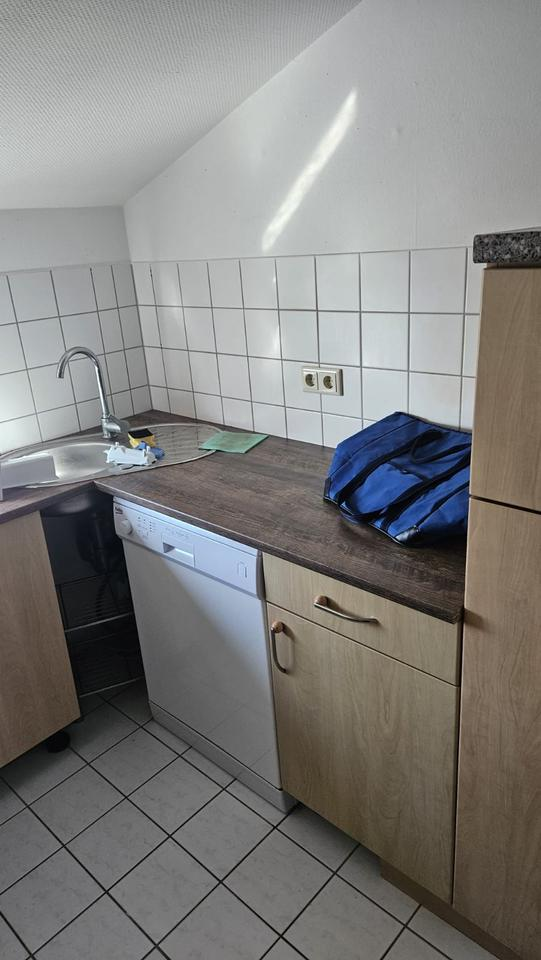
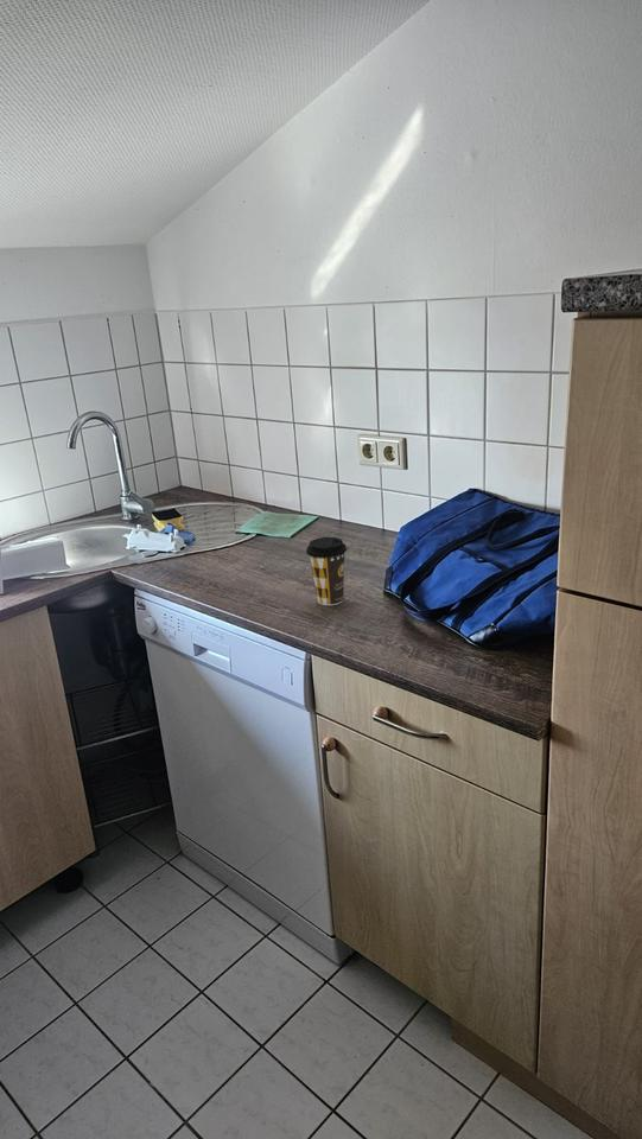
+ coffee cup [305,536,348,606]
